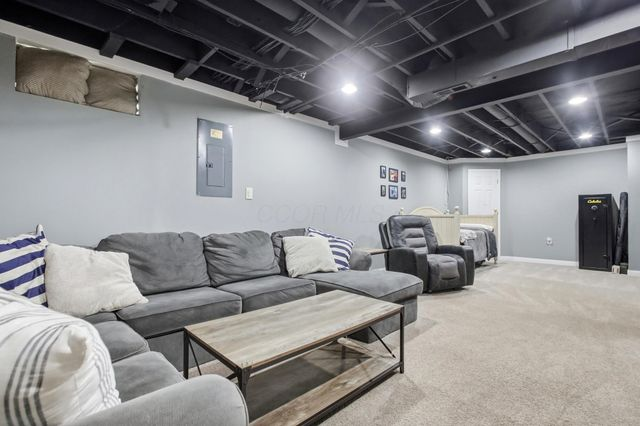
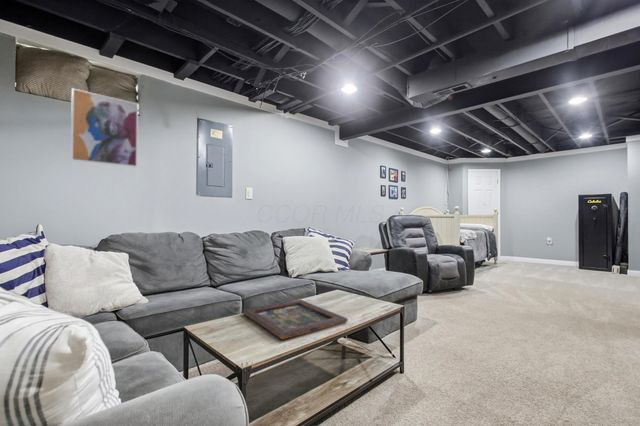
+ religious icon [240,299,349,341]
+ wall art [70,87,139,168]
